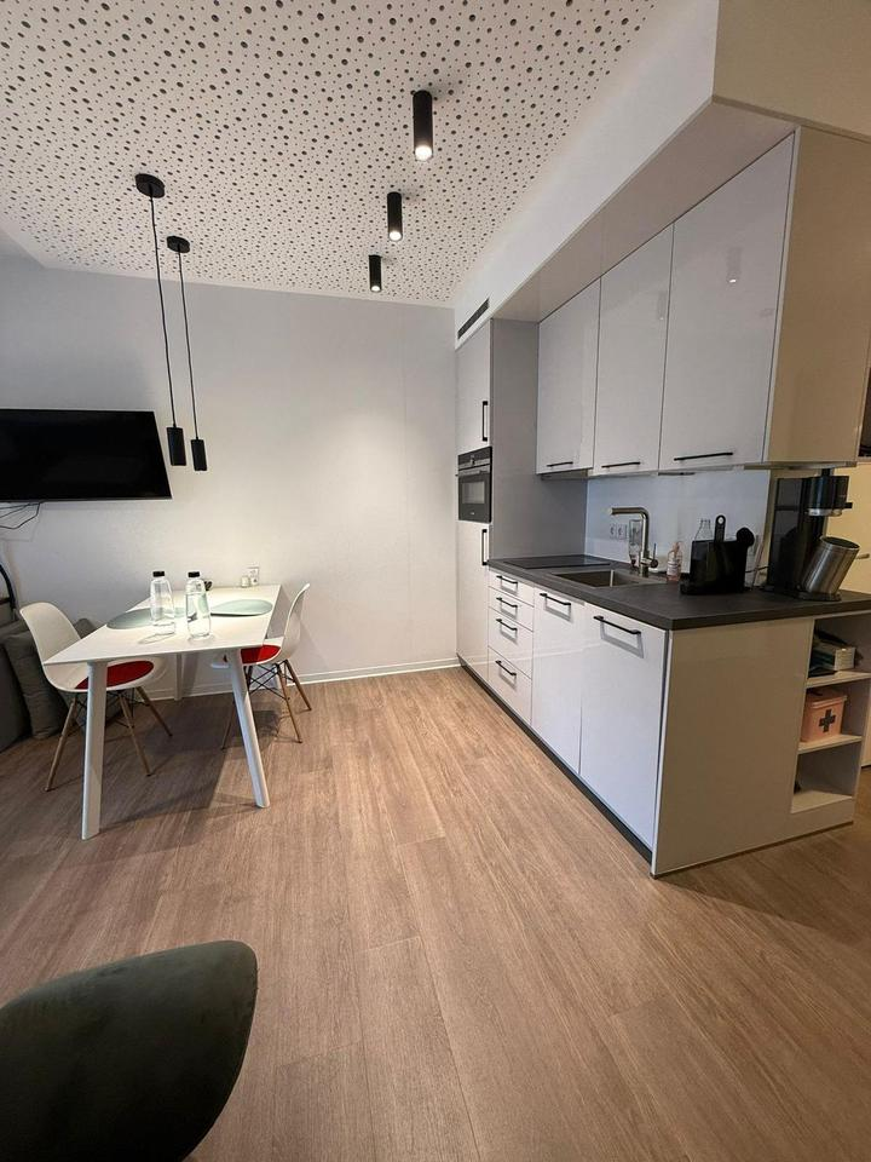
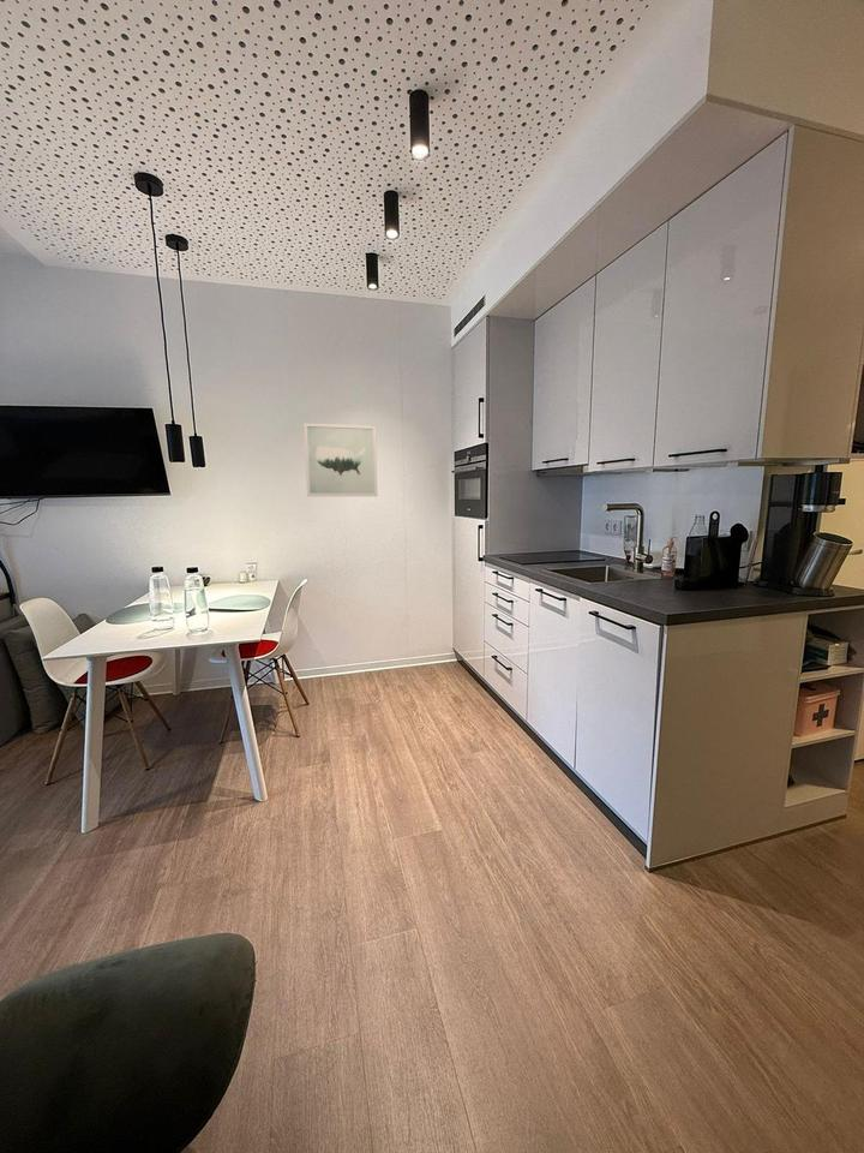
+ wall art [302,422,378,497]
